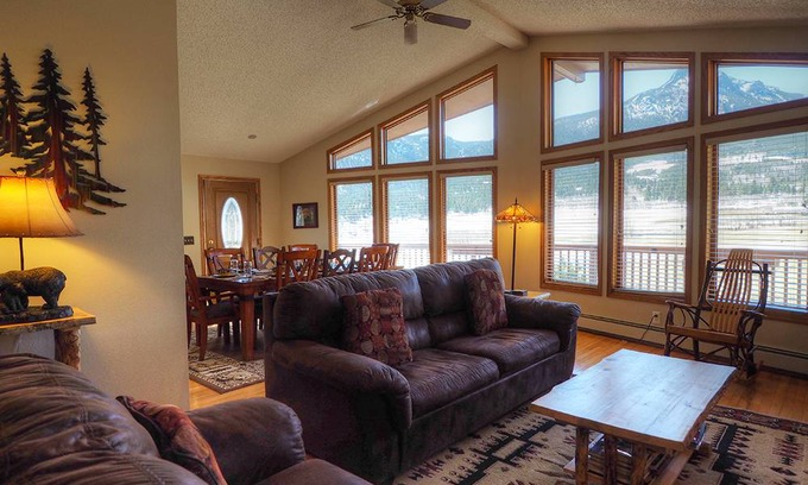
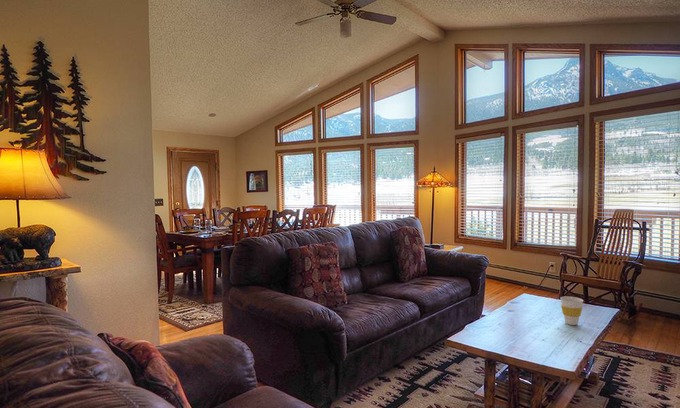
+ cup [559,296,584,326]
